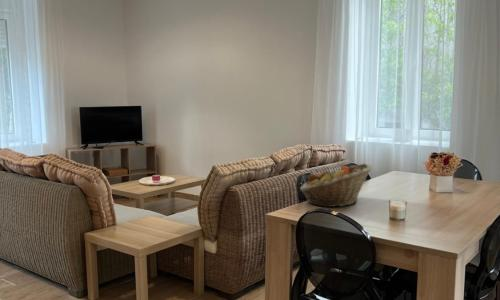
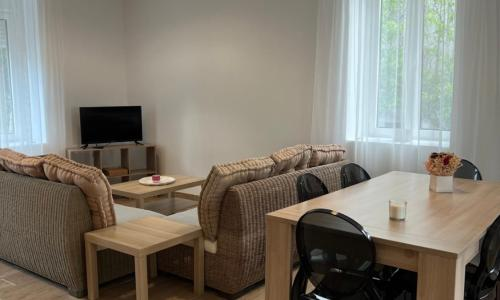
- fruit basket [299,163,373,208]
